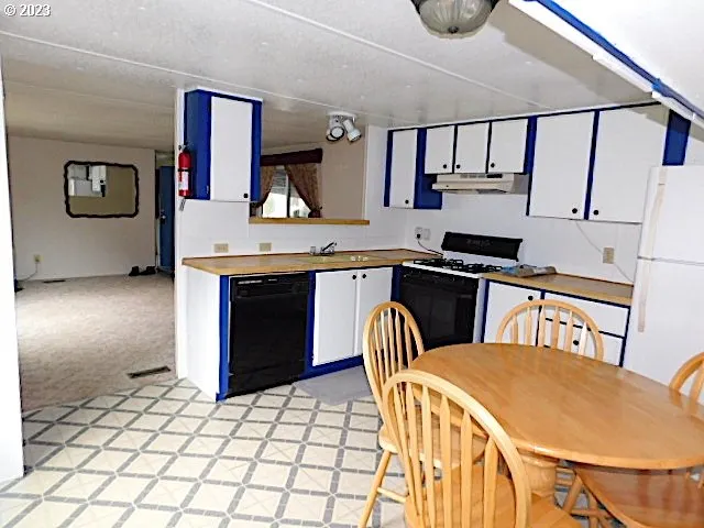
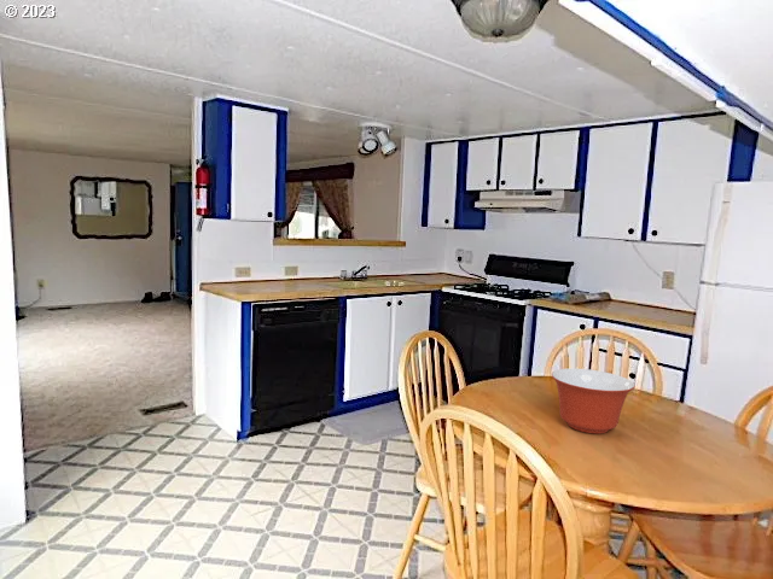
+ mixing bowl [551,368,637,435]
